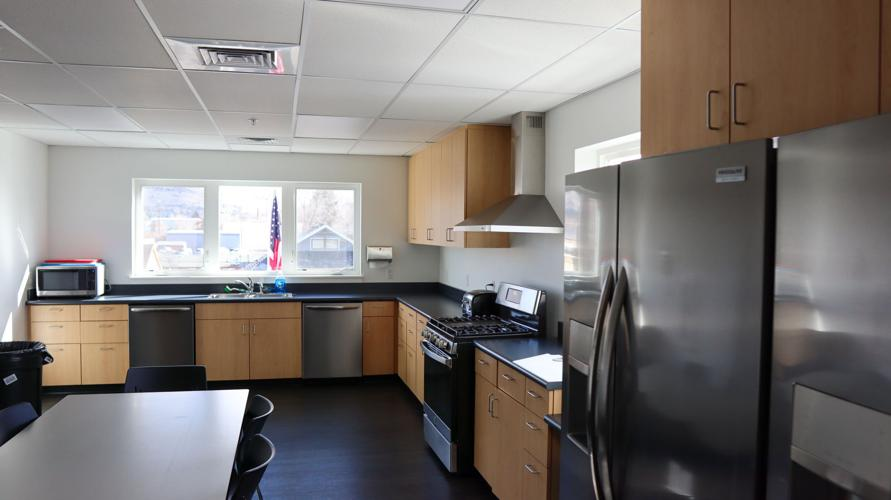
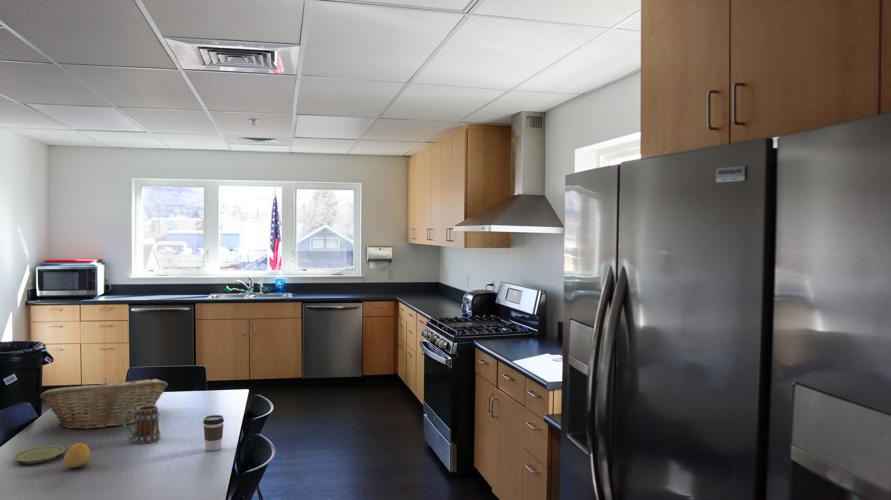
+ plate [12,445,66,464]
+ fruit [63,442,92,469]
+ mug [122,405,162,444]
+ fruit basket [39,377,168,430]
+ coffee cup [202,414,225,452]
